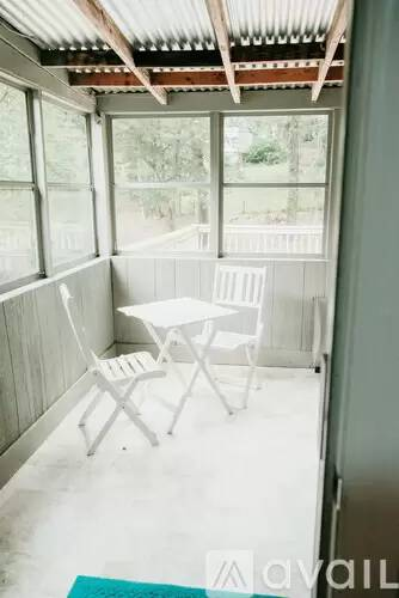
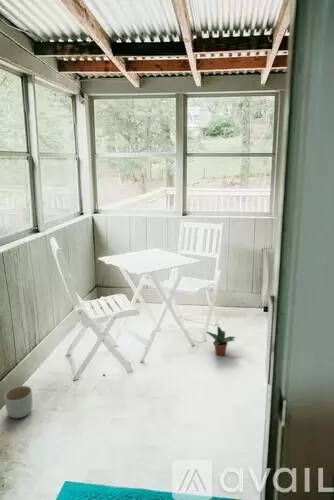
+ potted plant [205,326,237,357]
+ planter [3,385,33,419]
